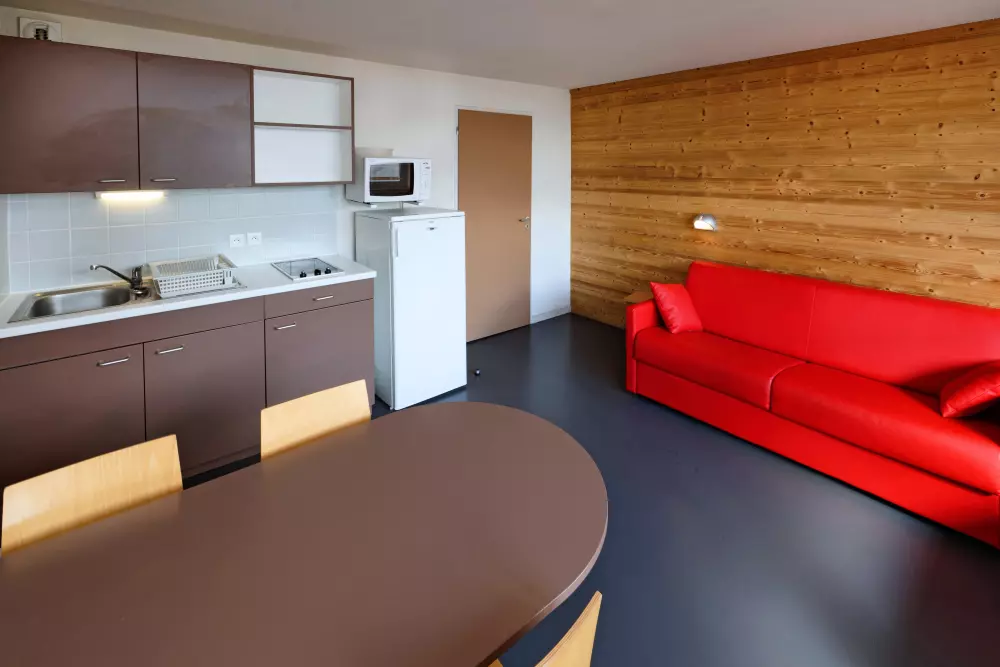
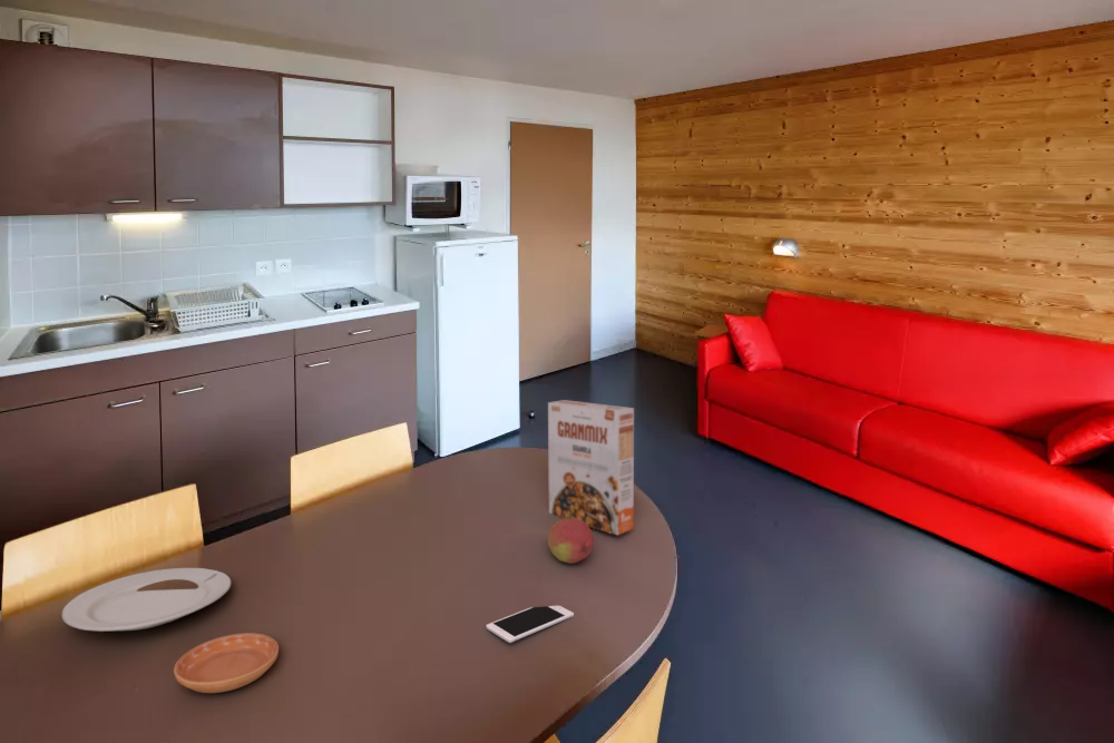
+ cereal box [547,399,635,536]
+ fruit [547,518,595,565]
+ cell phone [486,605,575,644]
+ saucer [173,632,280,694]
+ chinaware [61,567,232,633]
